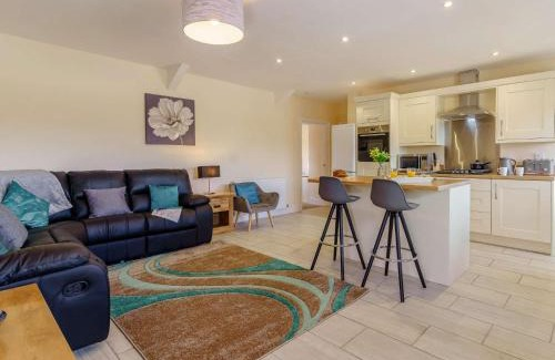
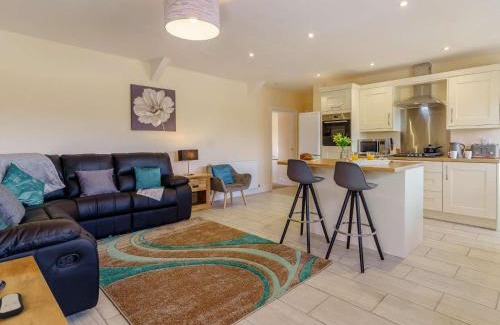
+ remote control [0,292,25,320]
